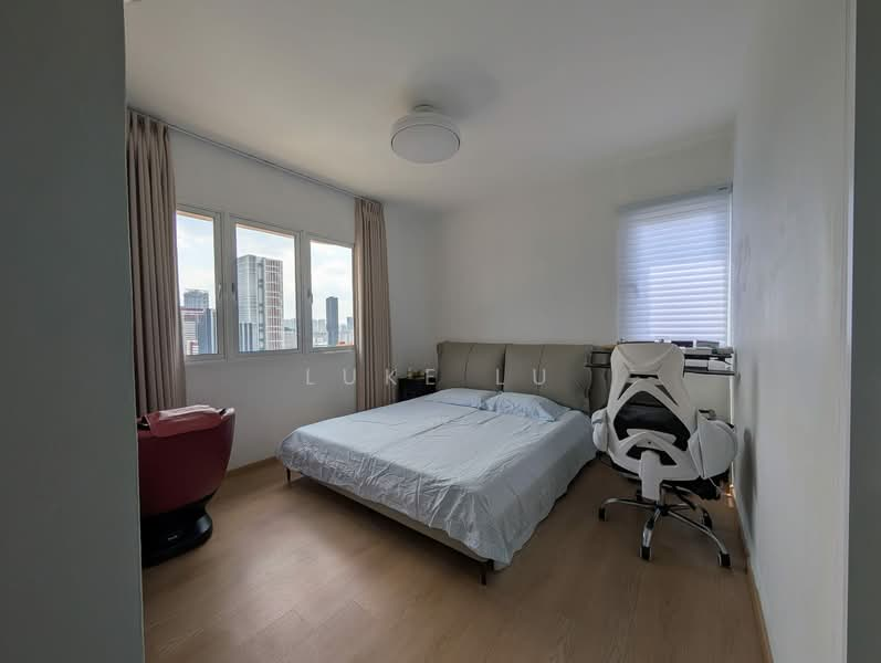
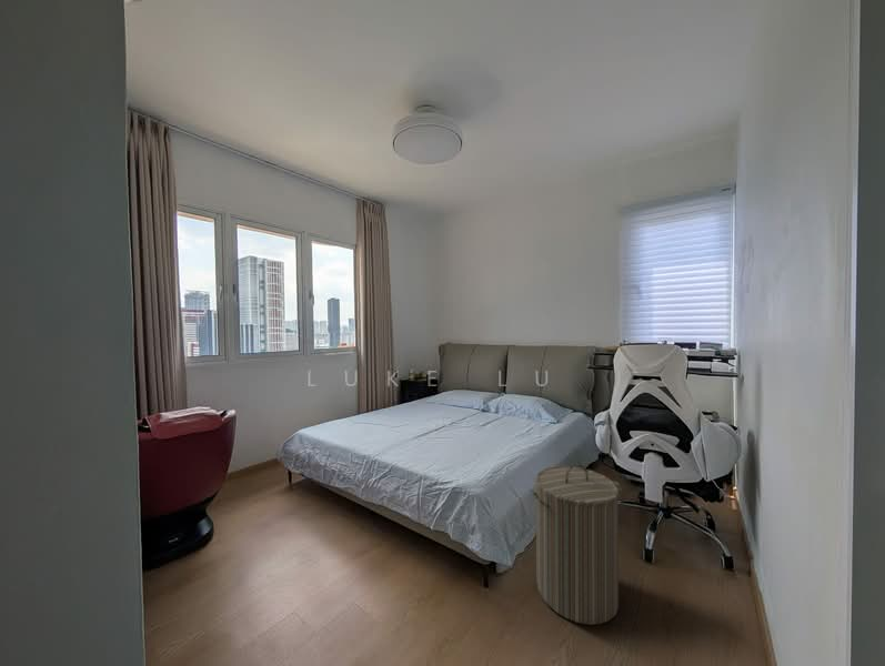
+ laundry hamper [529,463,623,626]
